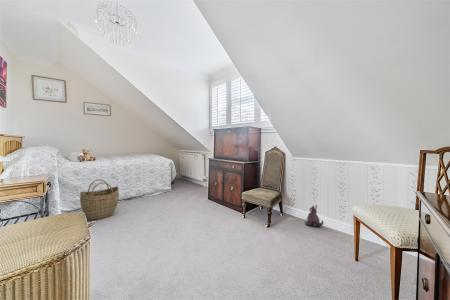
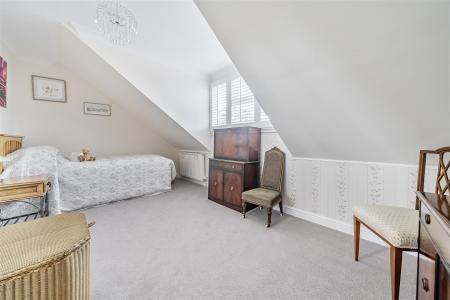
- plush toy [305,204,324,228]
- woven basket [79,178,120,221]
